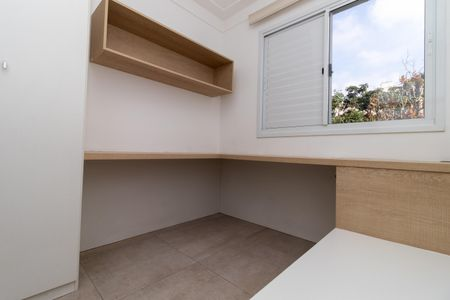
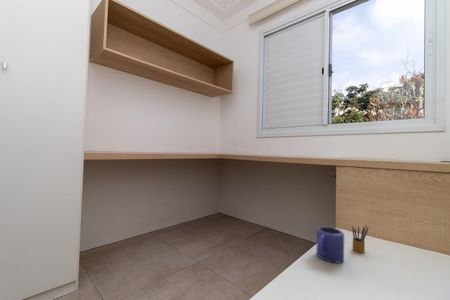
+ mug [315,226,345,264]
+ pencil box [351,225,369,253]
